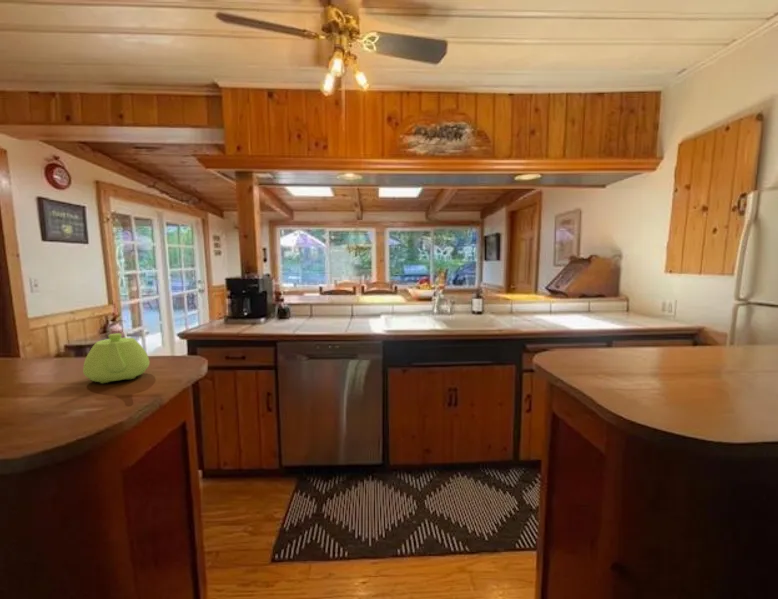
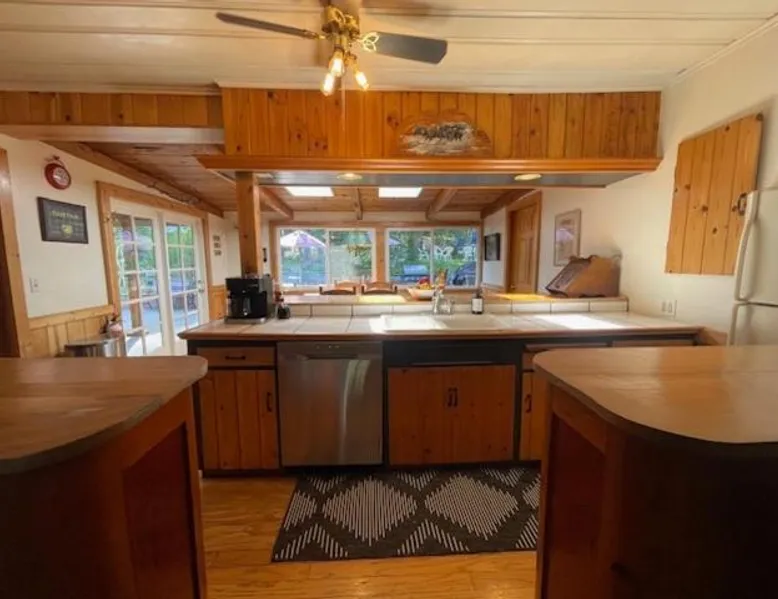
- teapot [82,332,150,384]
